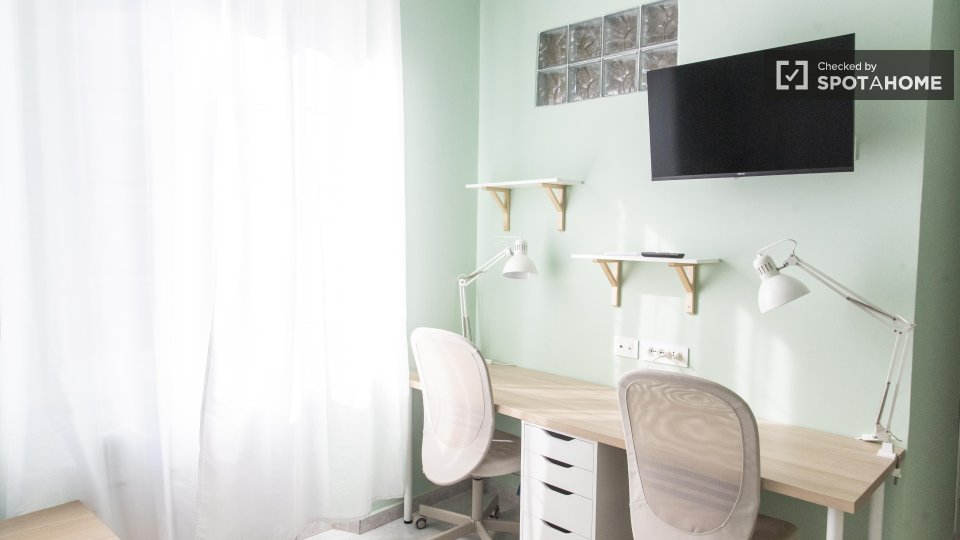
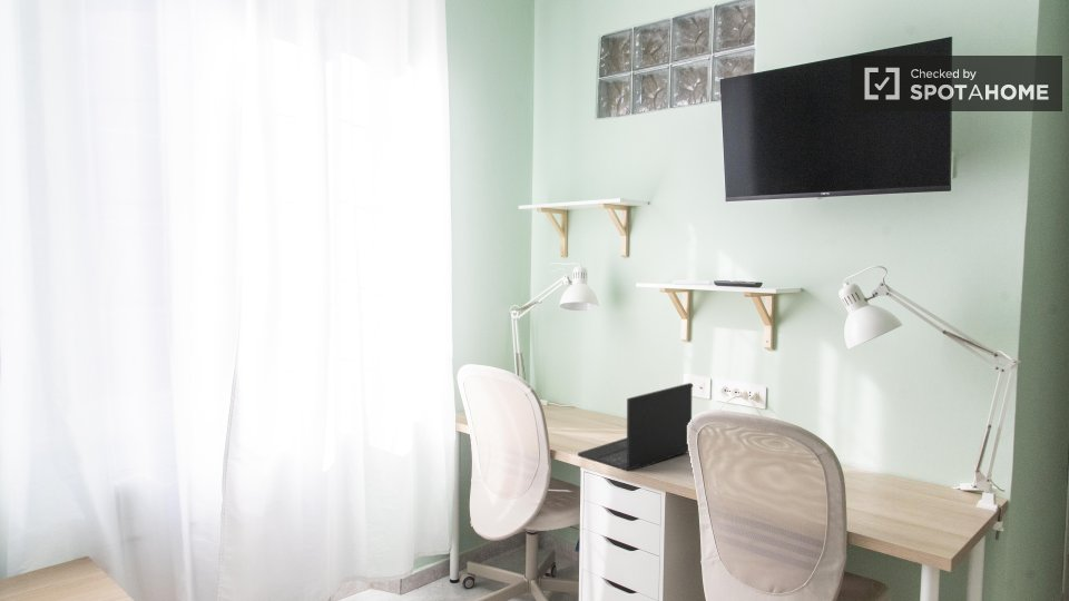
+ laptop [577,382,694,473]
